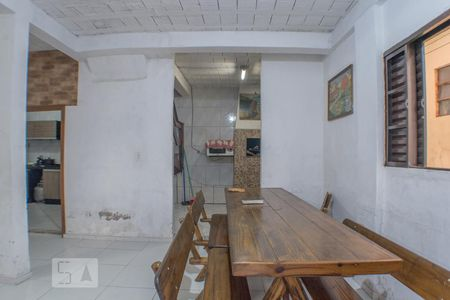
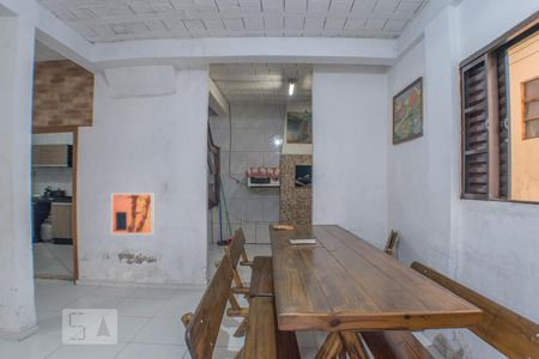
+ wall art [110,191,155,236]
